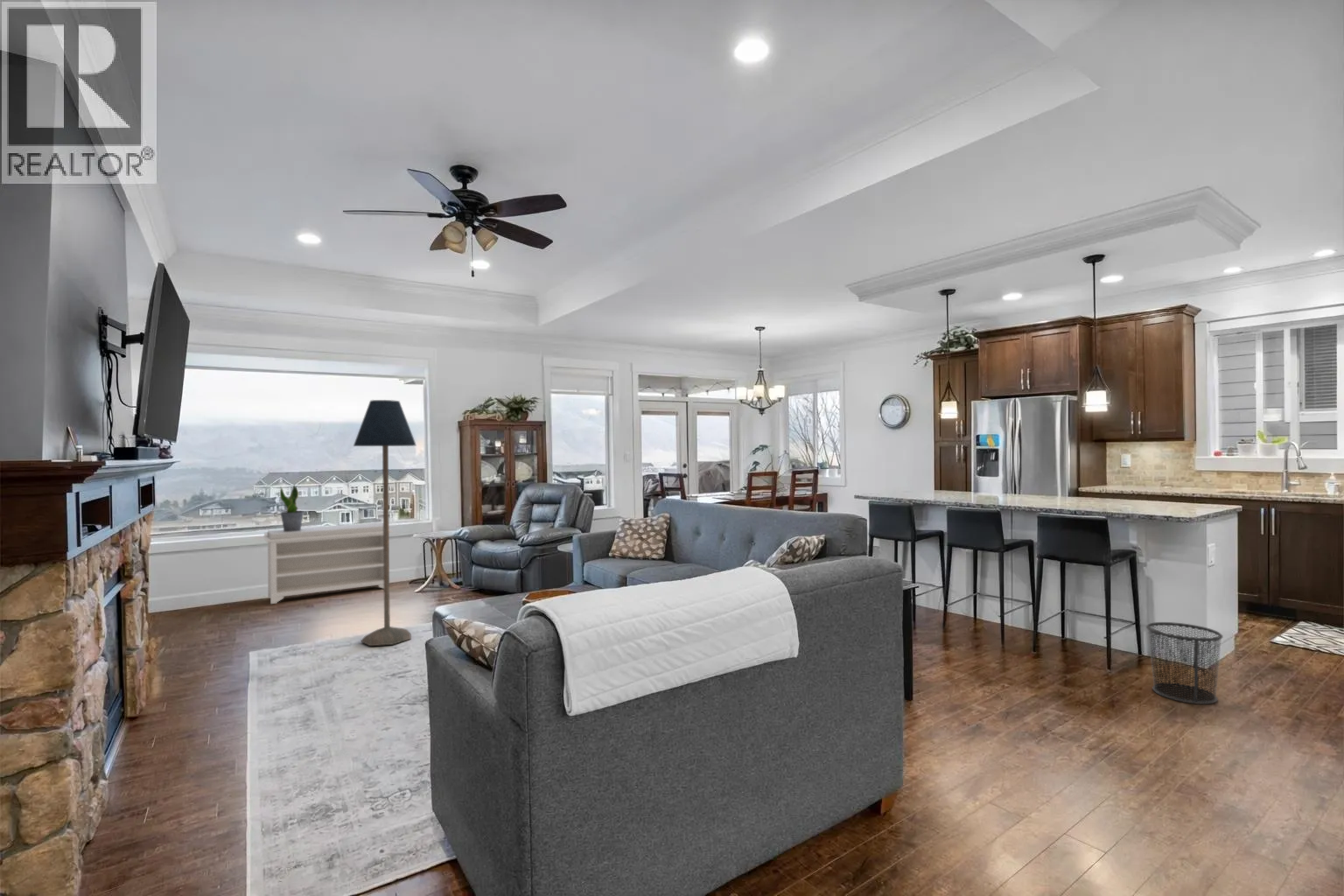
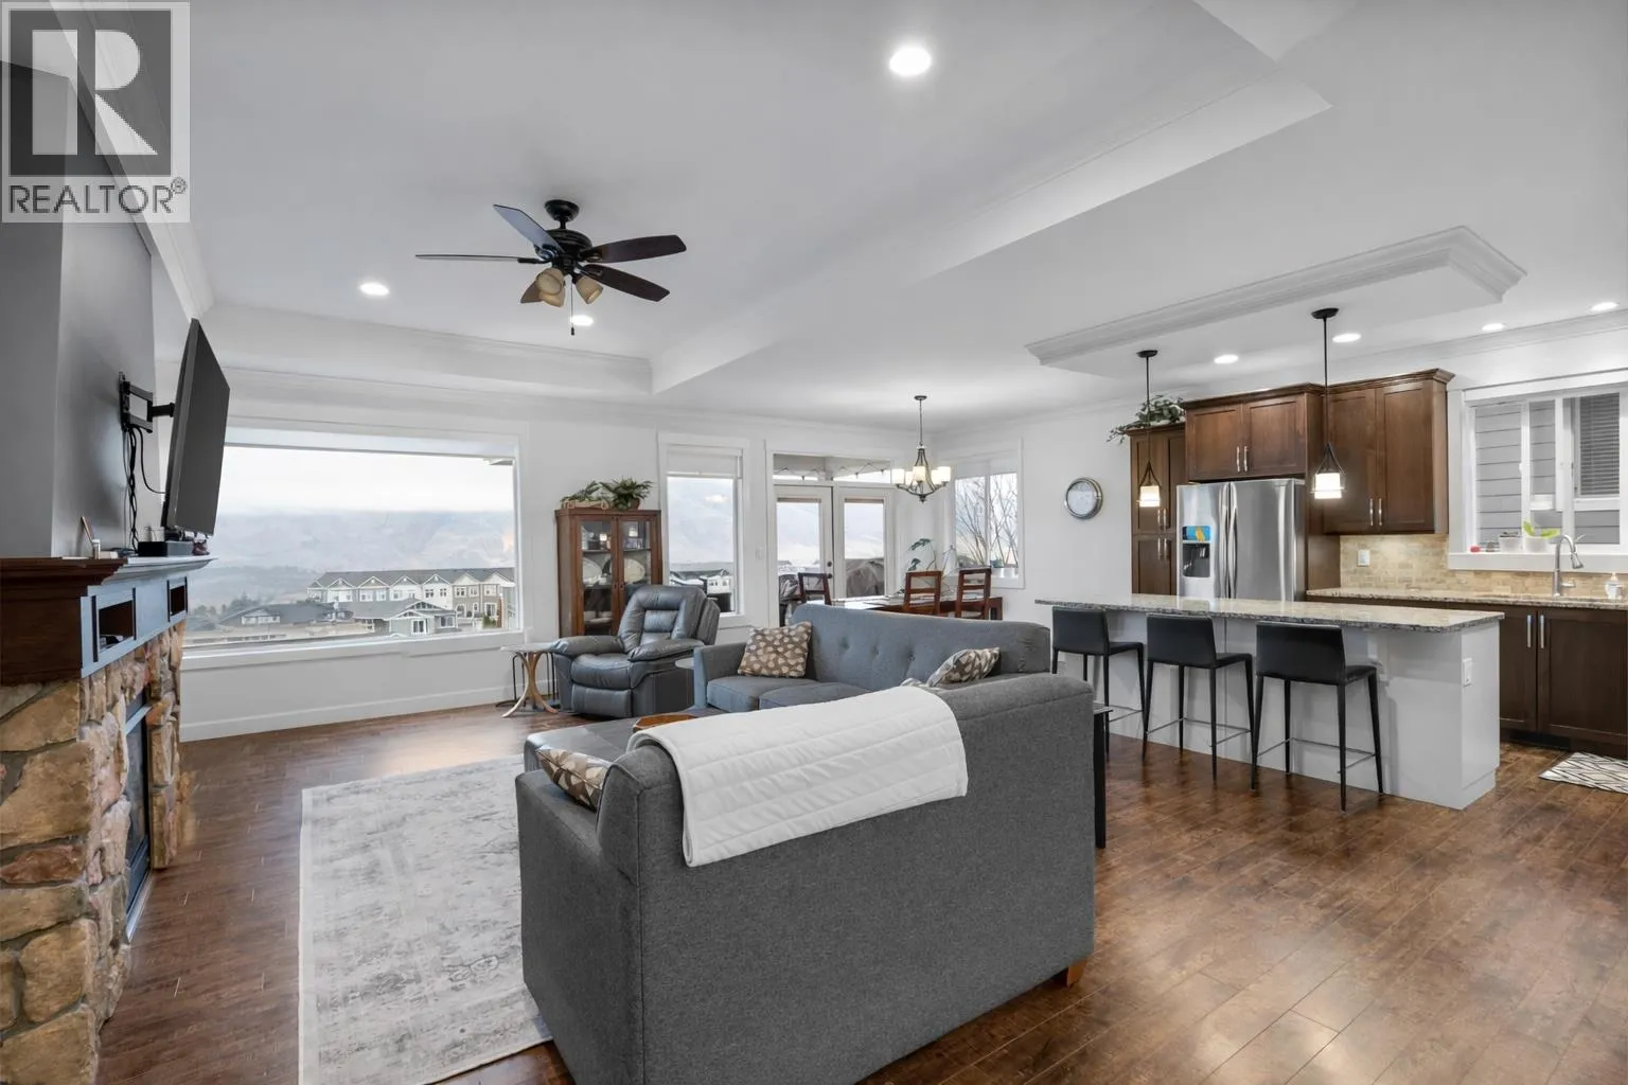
- floor lamp [353,399,417,647]
- potted plant [279,484,304,532]
- waste bin [1145,621,1224,705]
- bench [262,522,394,605]
